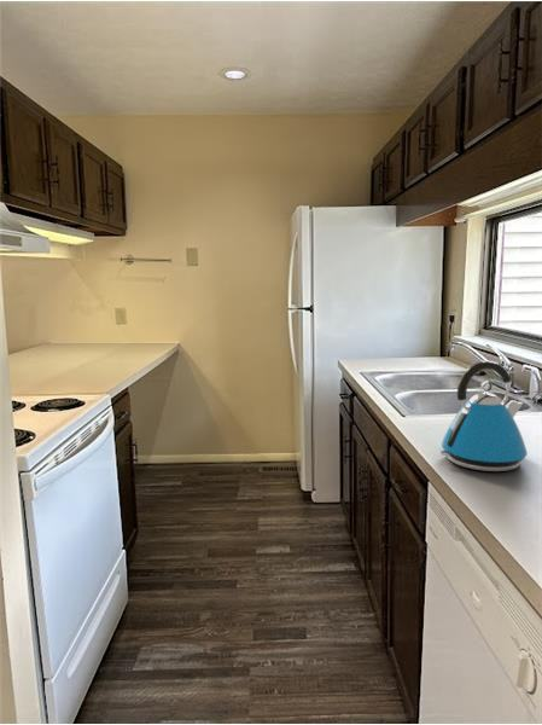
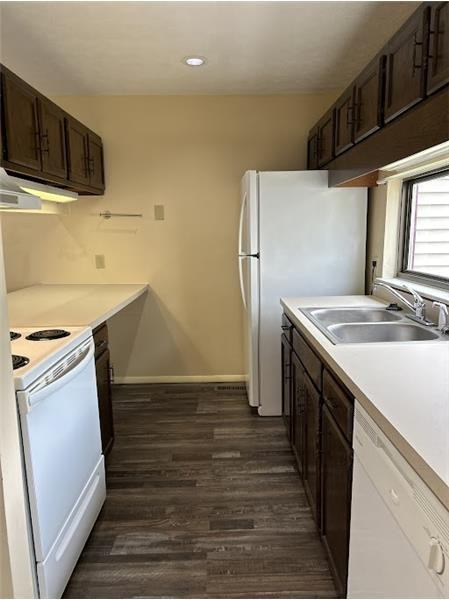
- kettle [439,360,529,472]
